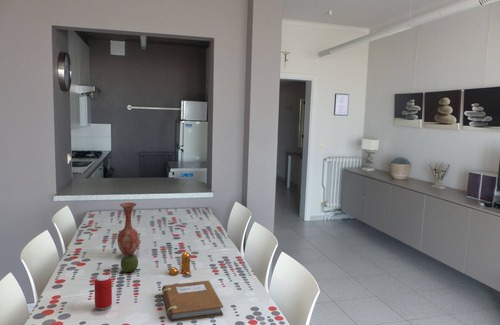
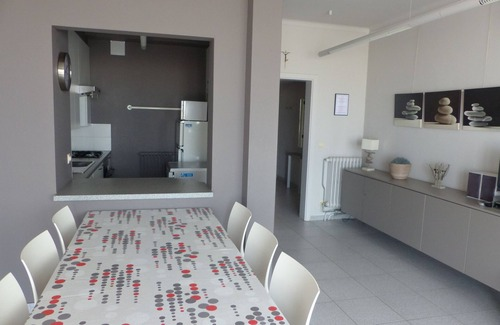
- apple [120,254,139,273]
- beverage can [93,274,113,310]
- pepper shaker [168,251,191,276]
- vase [116,202,140,256]
- notebook [161,280,224,323]
